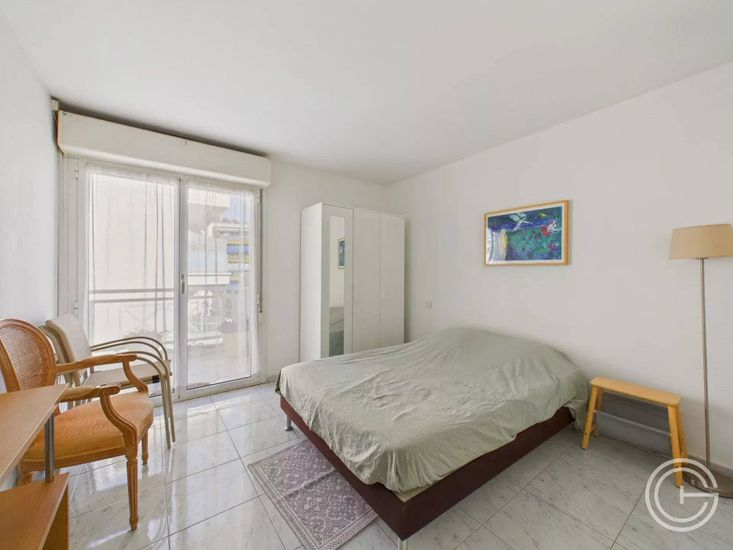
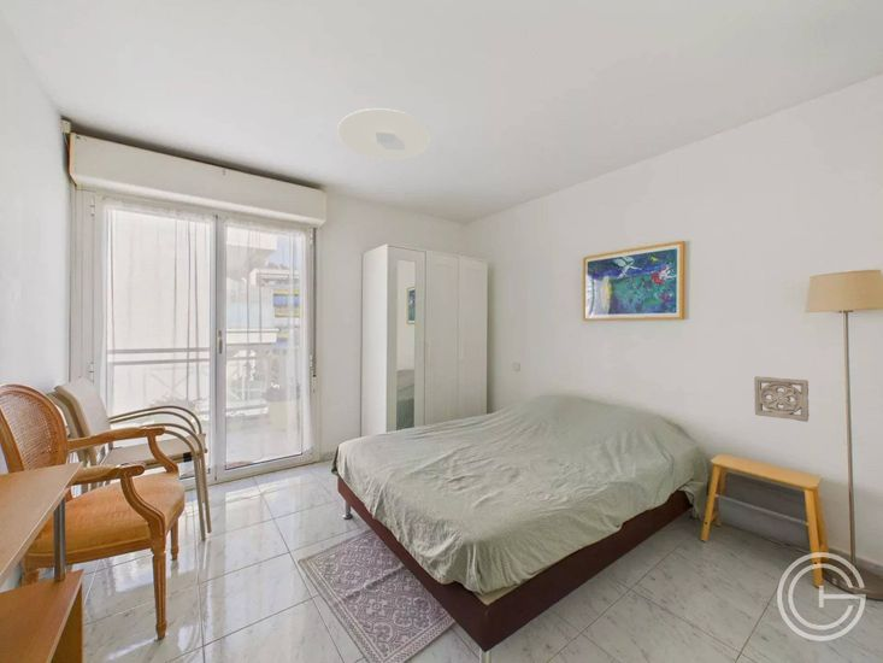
+ ceiling light [336,107,431,162]
+ wall ornament [753,375,810,423]
